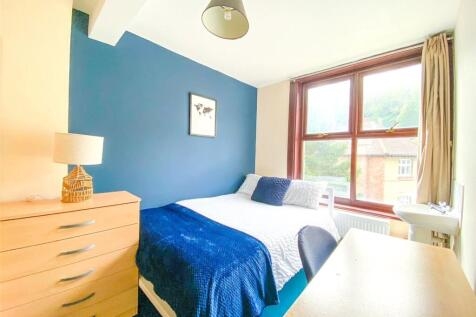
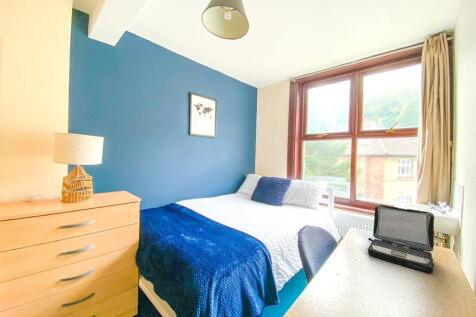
+ laptop [367,204,435,274]
